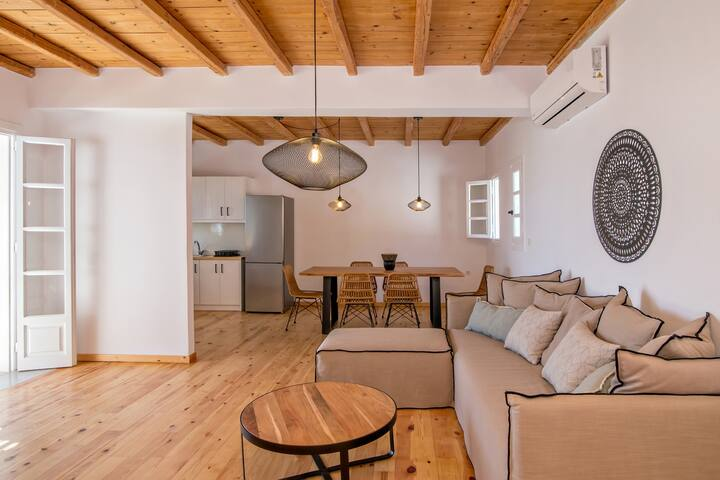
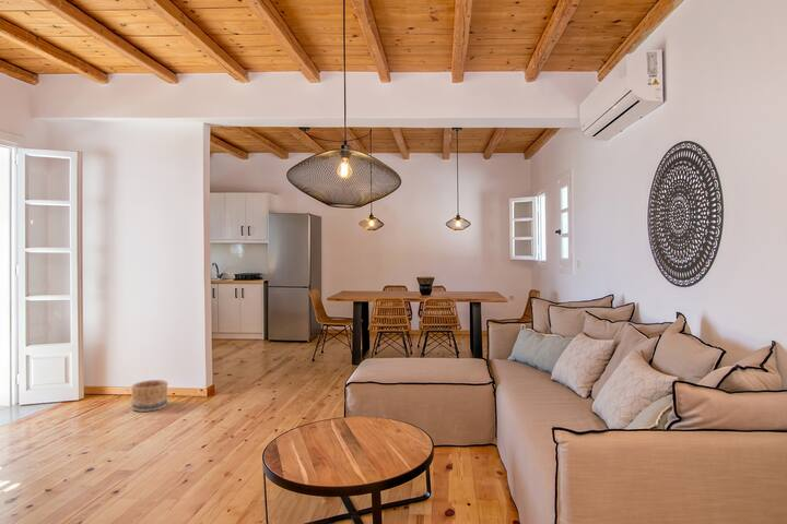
+ basket [130,379,169,413]
